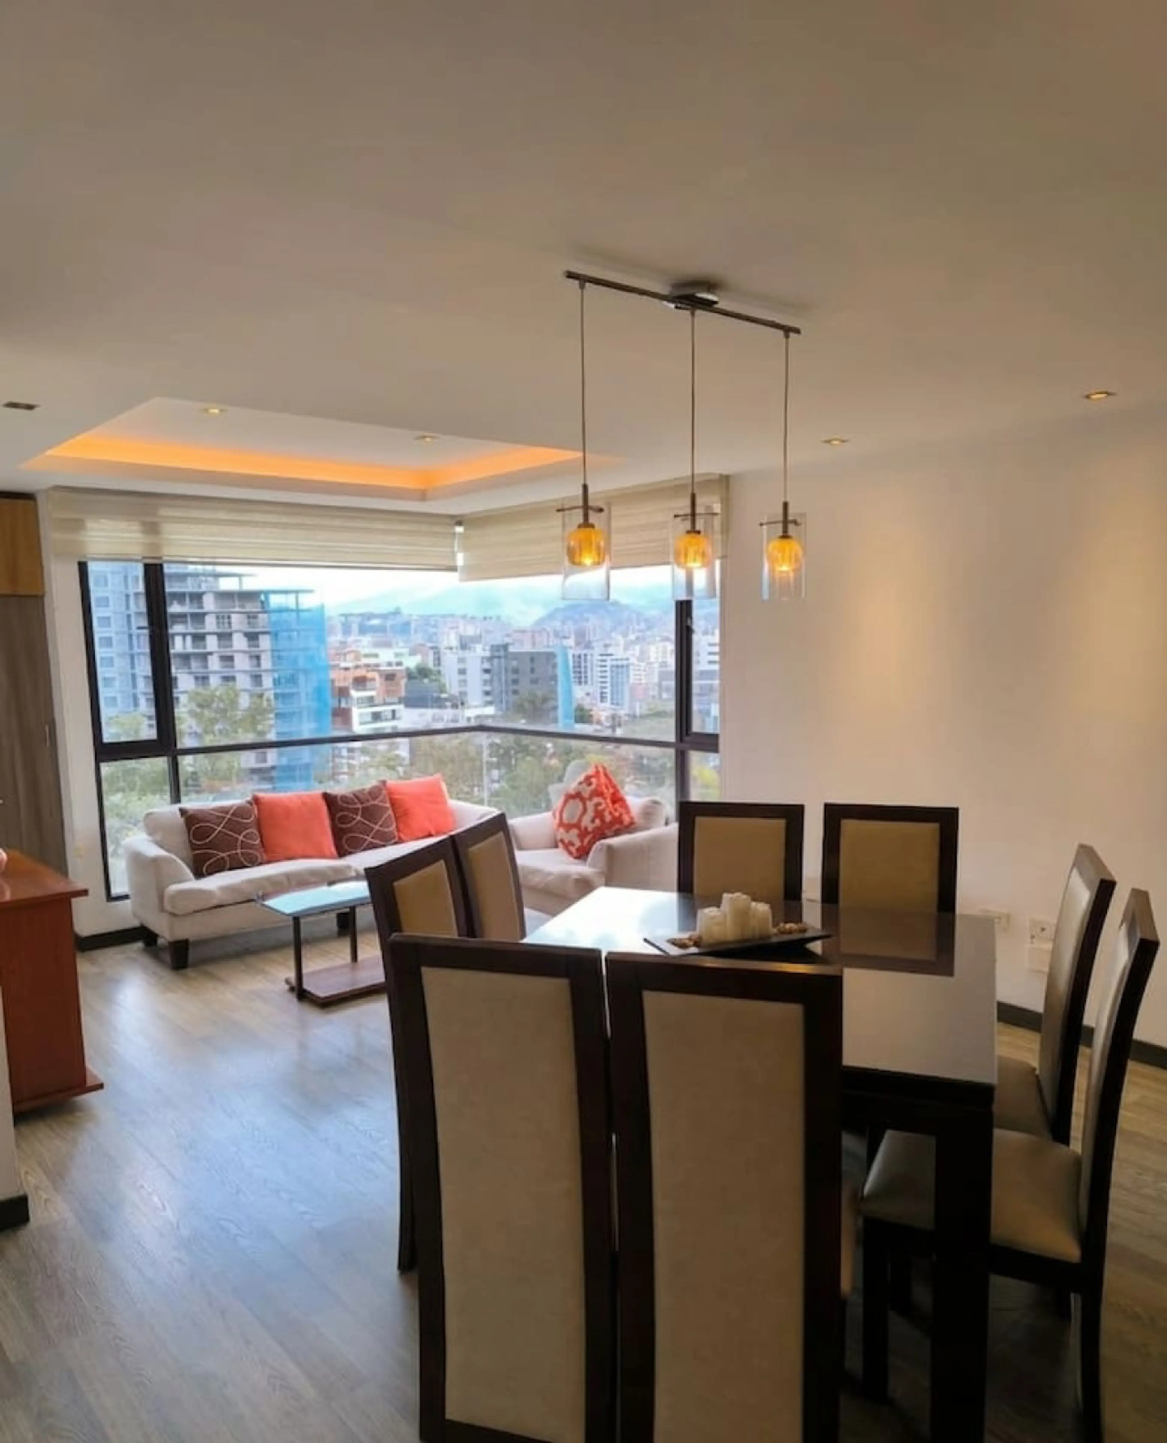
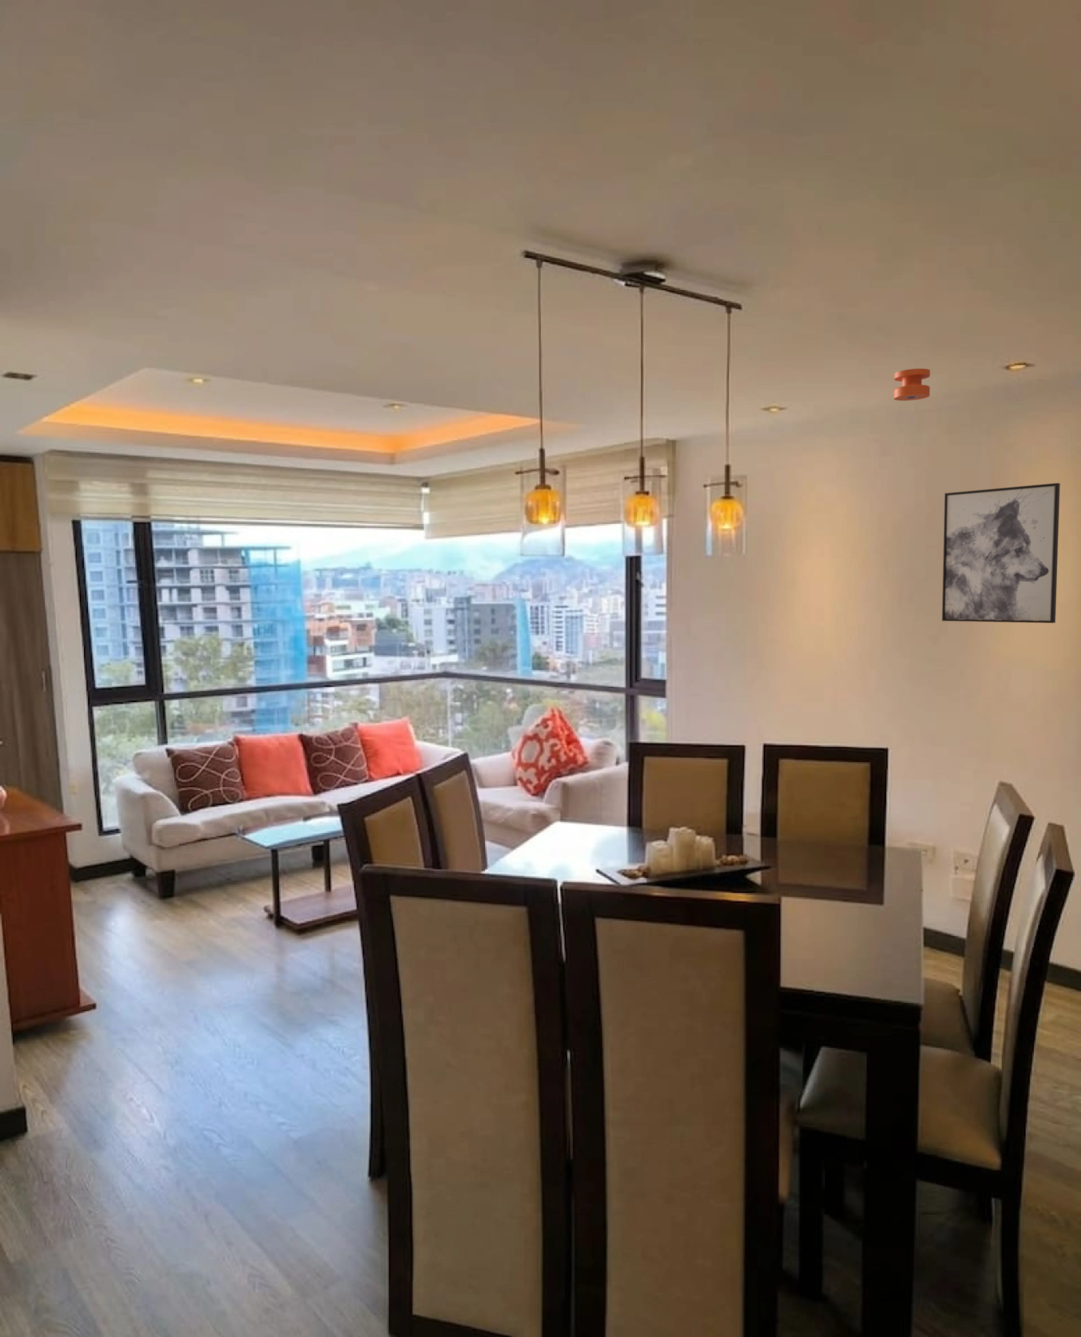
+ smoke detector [893,368,931,402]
+ wall art [942,483,1060,623]
